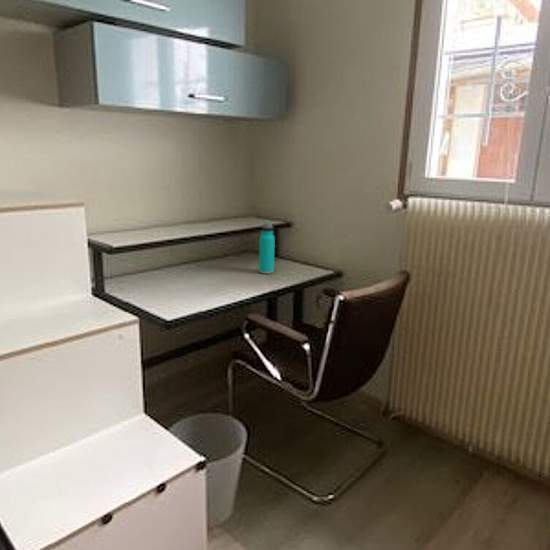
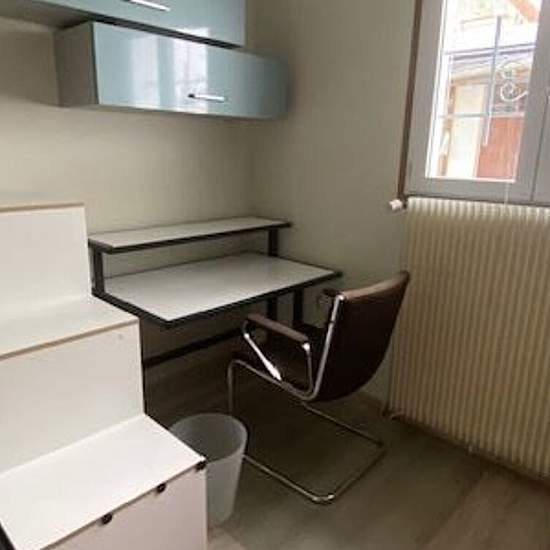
- water bottle [258,221,276,275]
